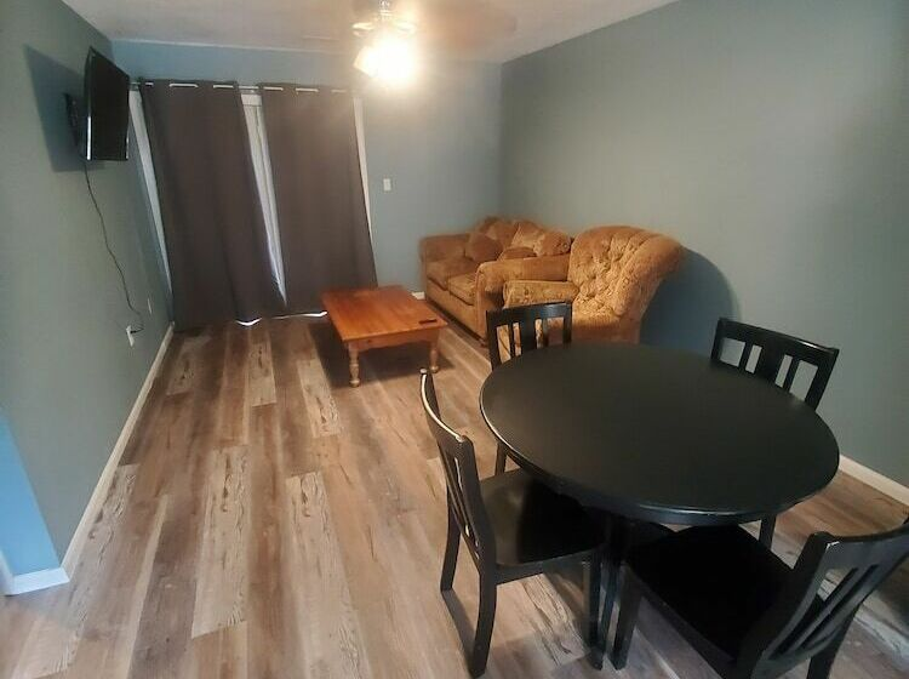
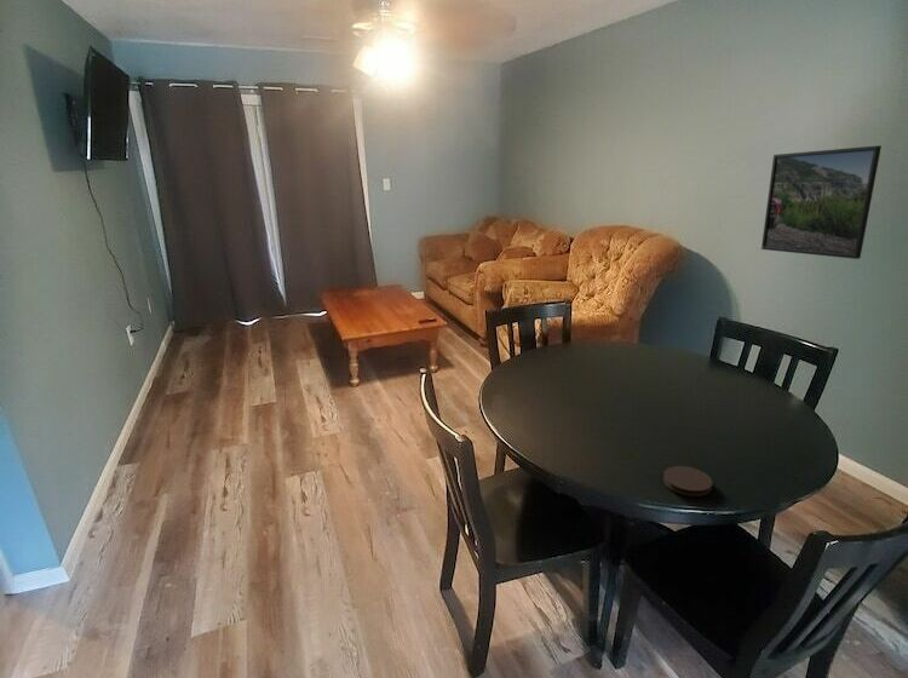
+ coaster [662,465,713,498]
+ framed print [760,144,883,260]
